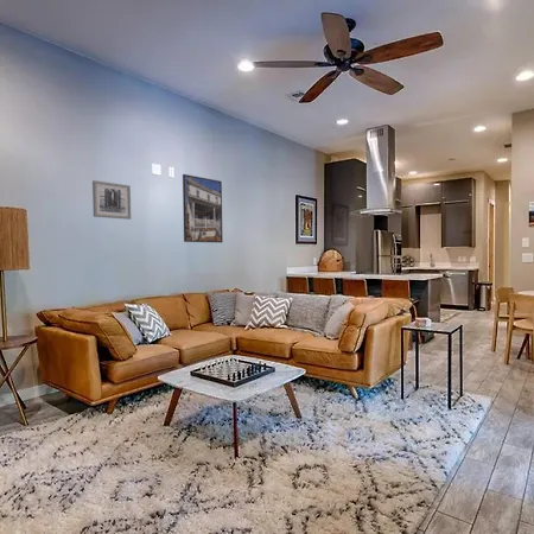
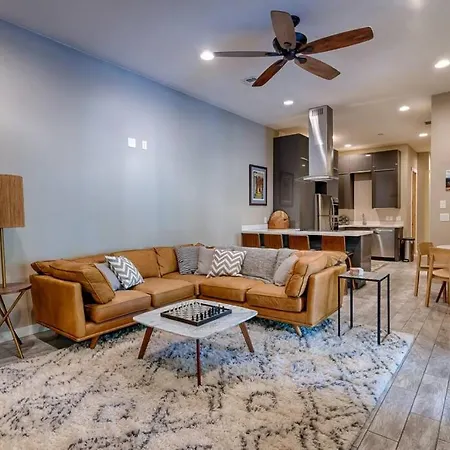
- wall art [91,179,132,221]
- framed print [182,173,224,243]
